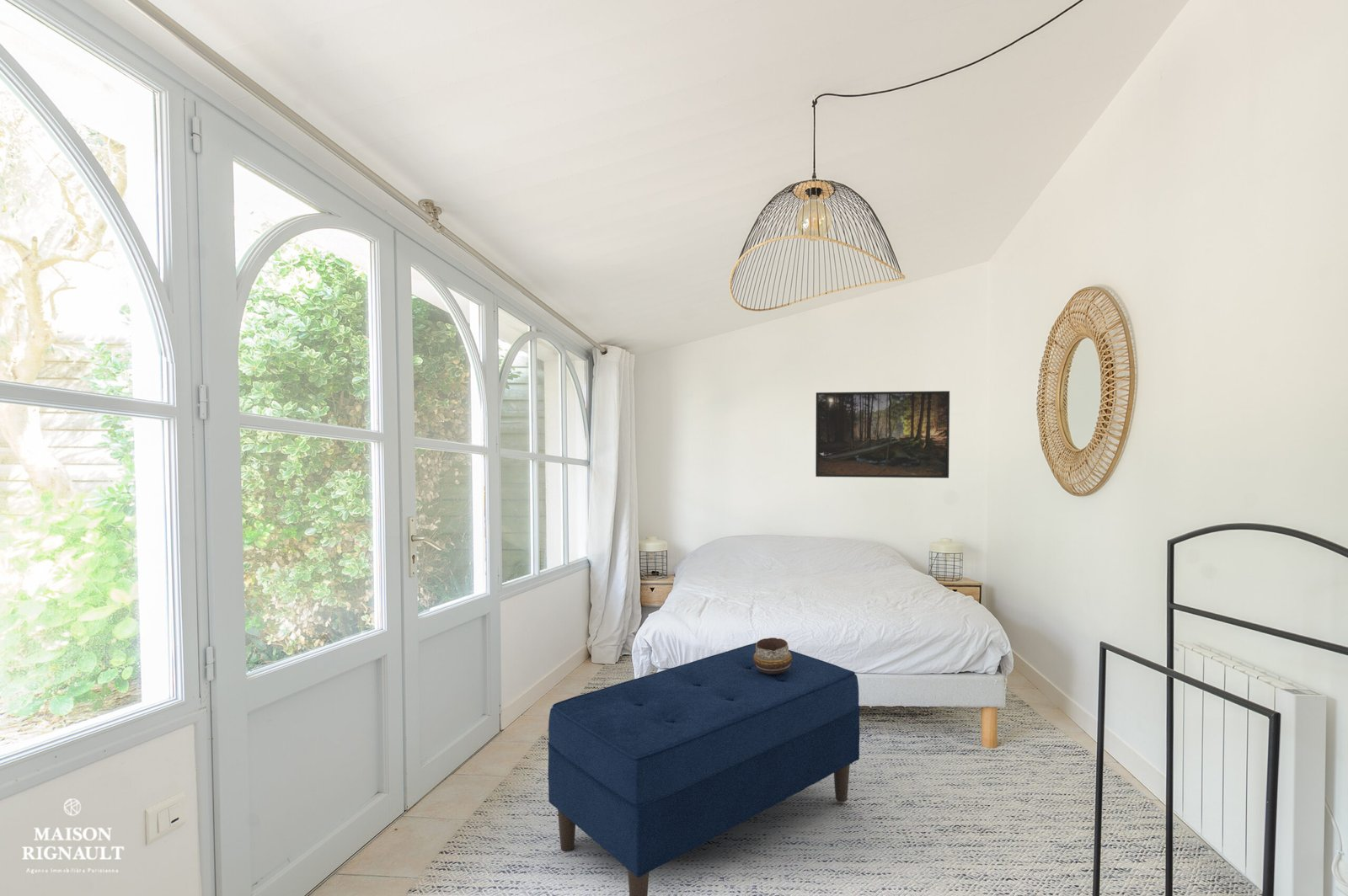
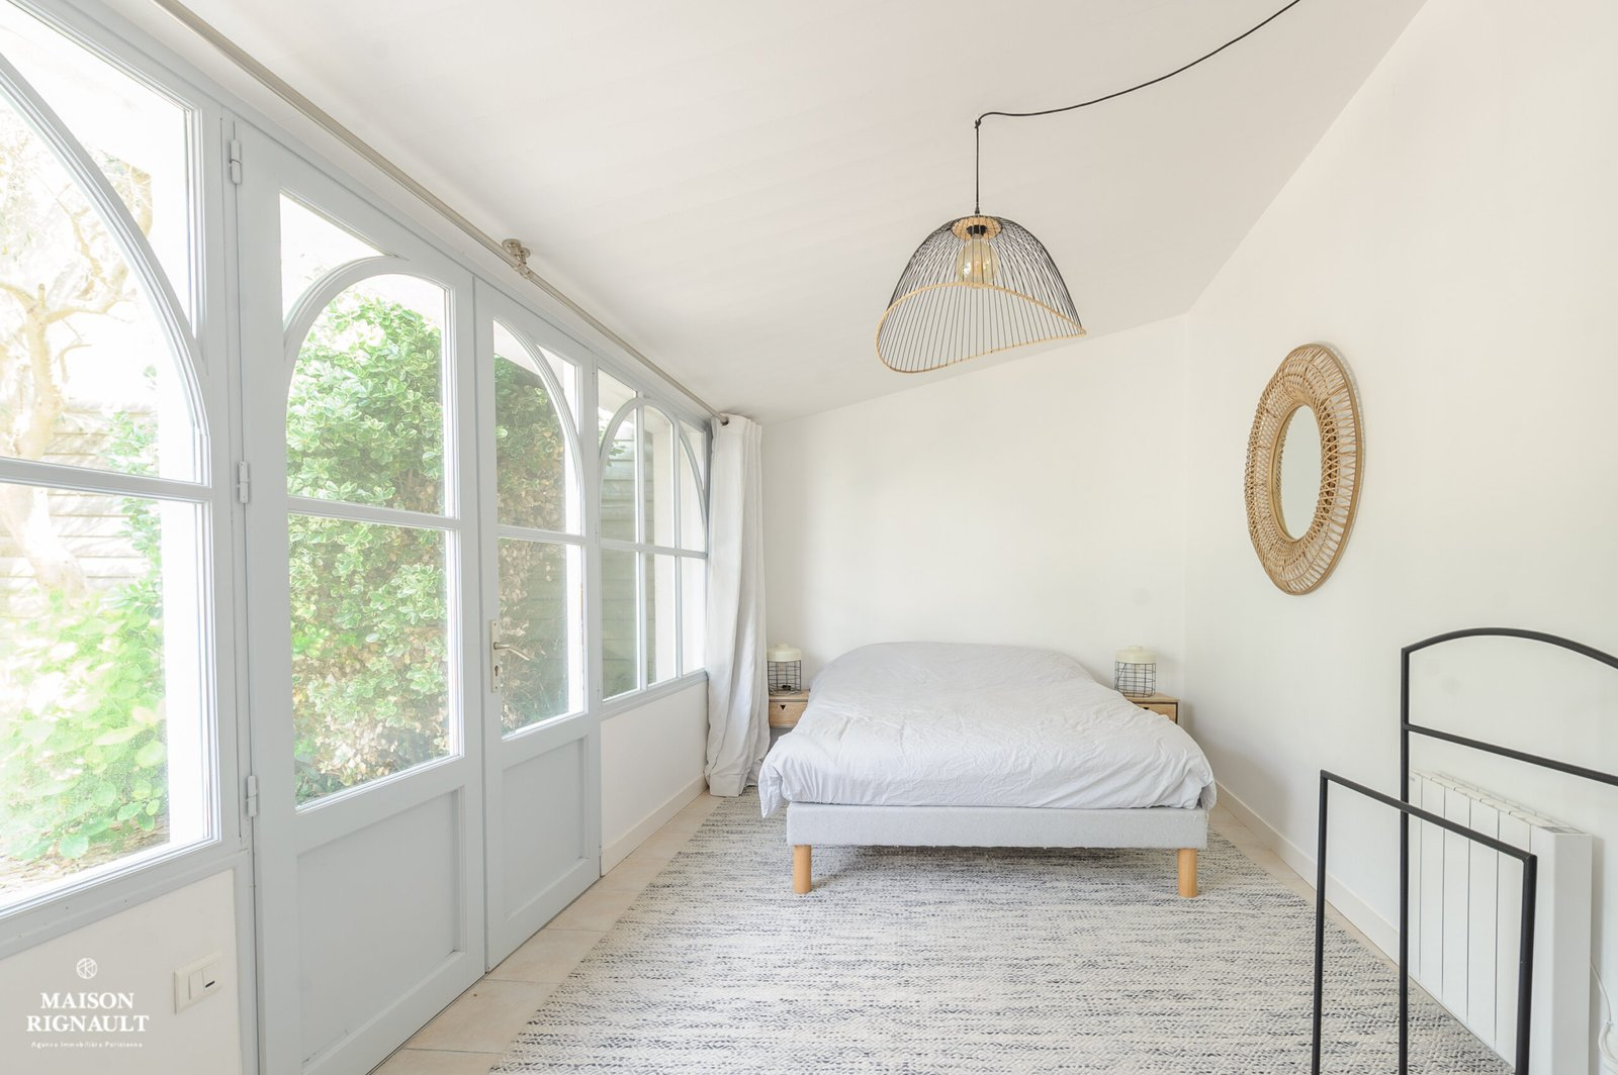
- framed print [815,390,950,479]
- bench [547,642,860,896]
- decorative bowl [753,637,793,675]
